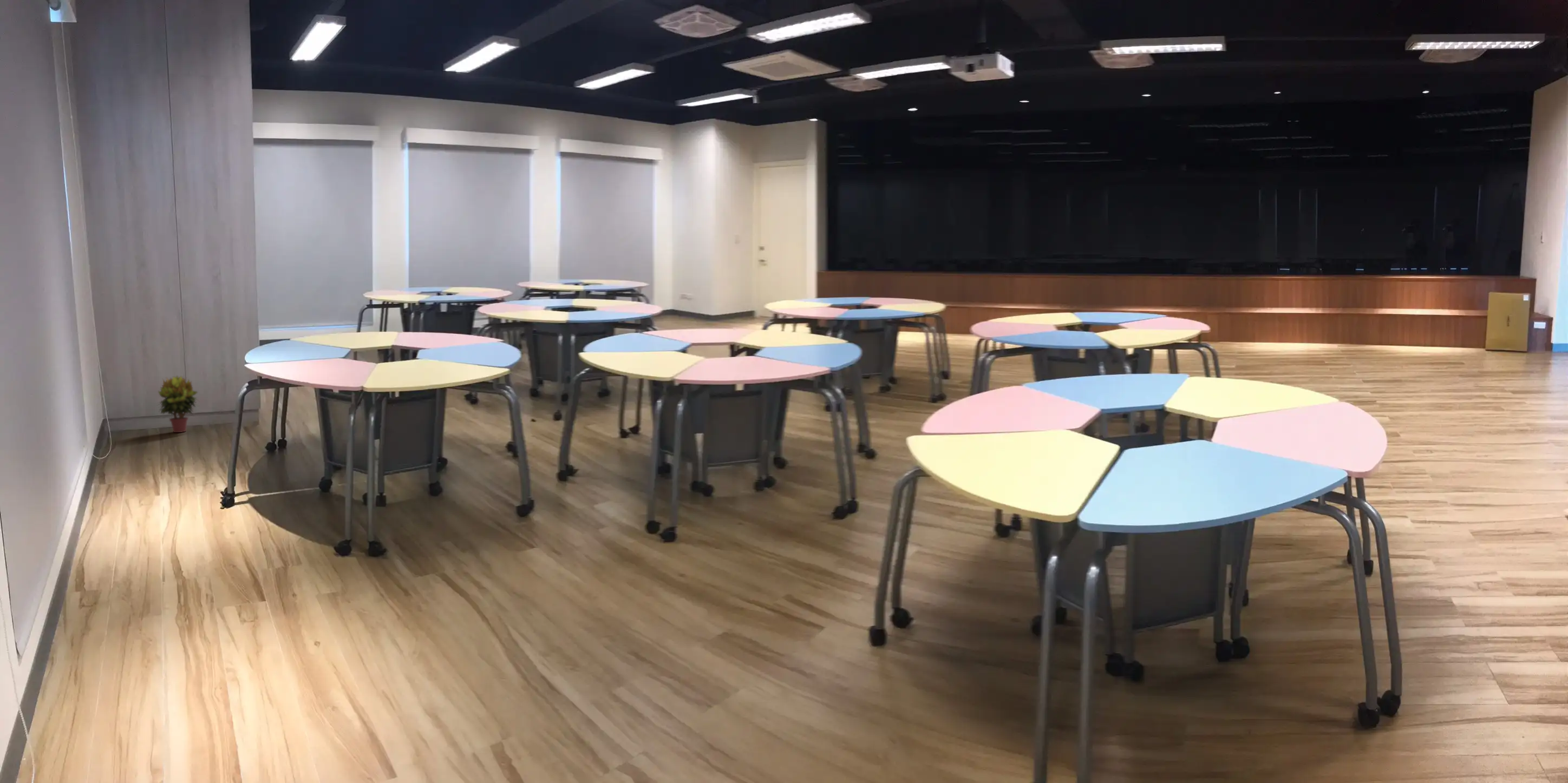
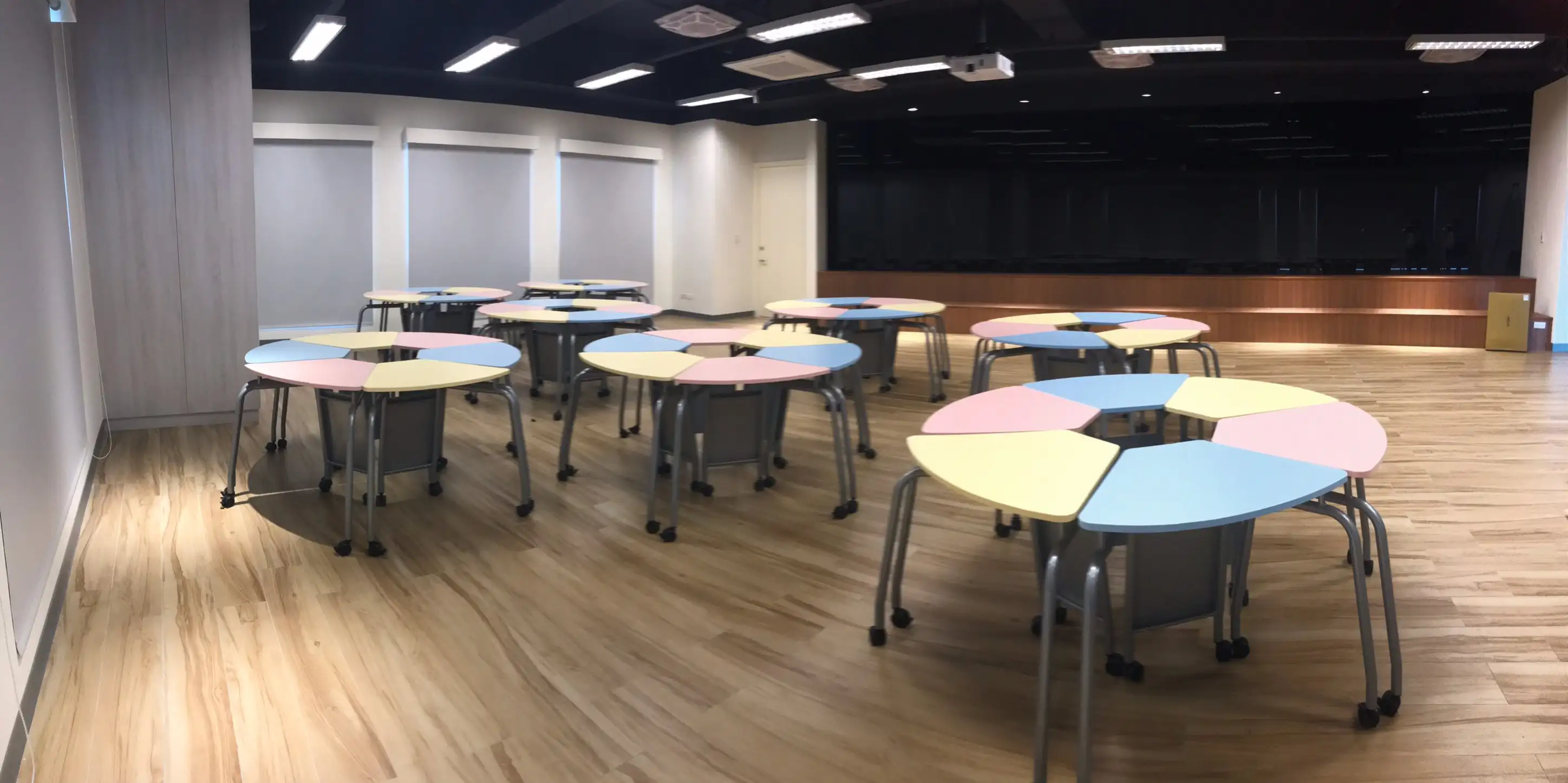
- potted plant [157,375,200,433]
